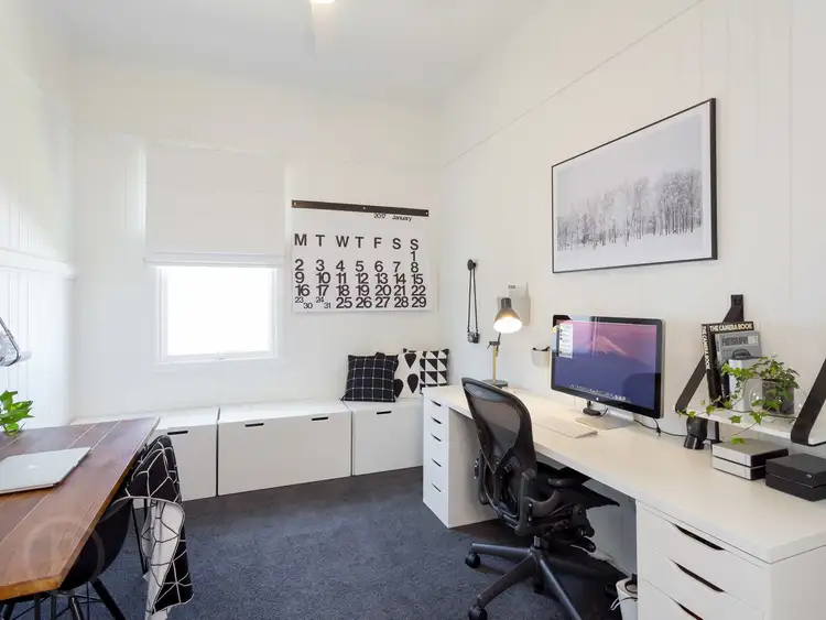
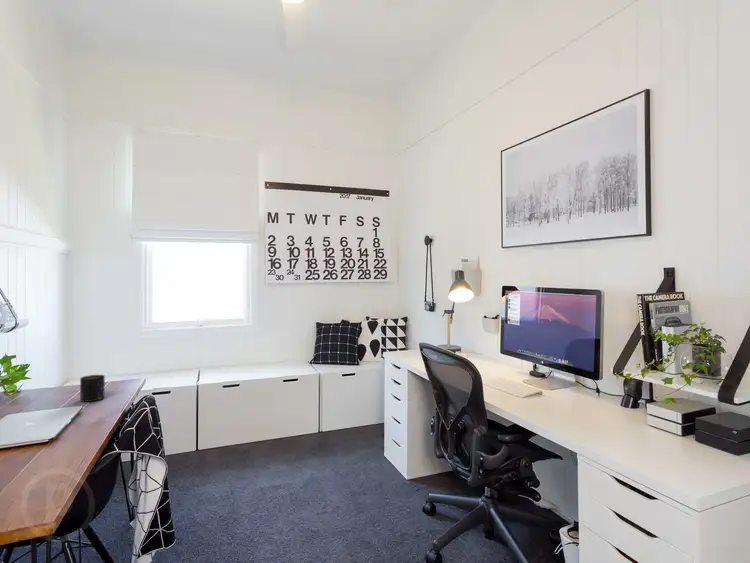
+ mug [79,374,106,403]
